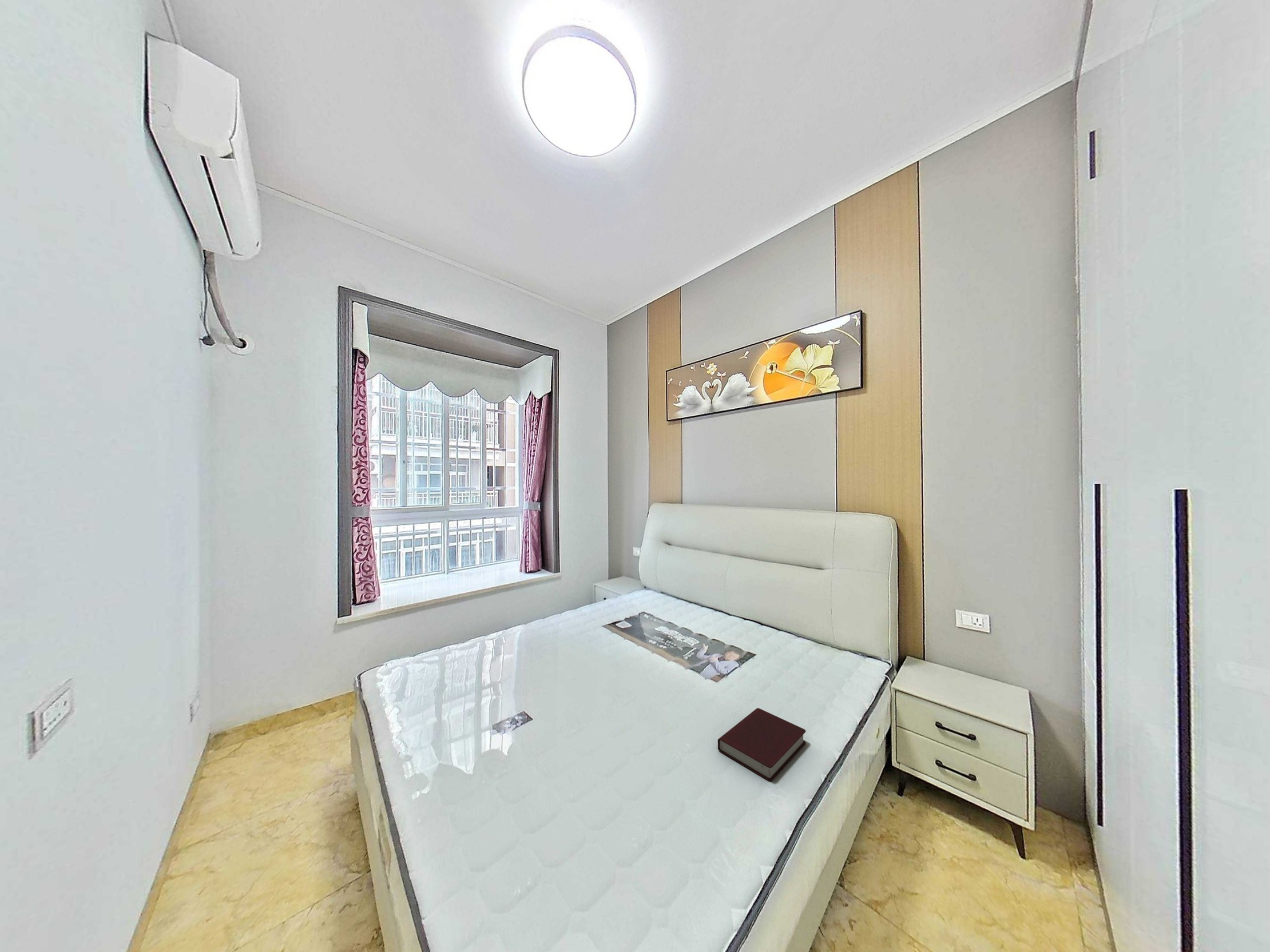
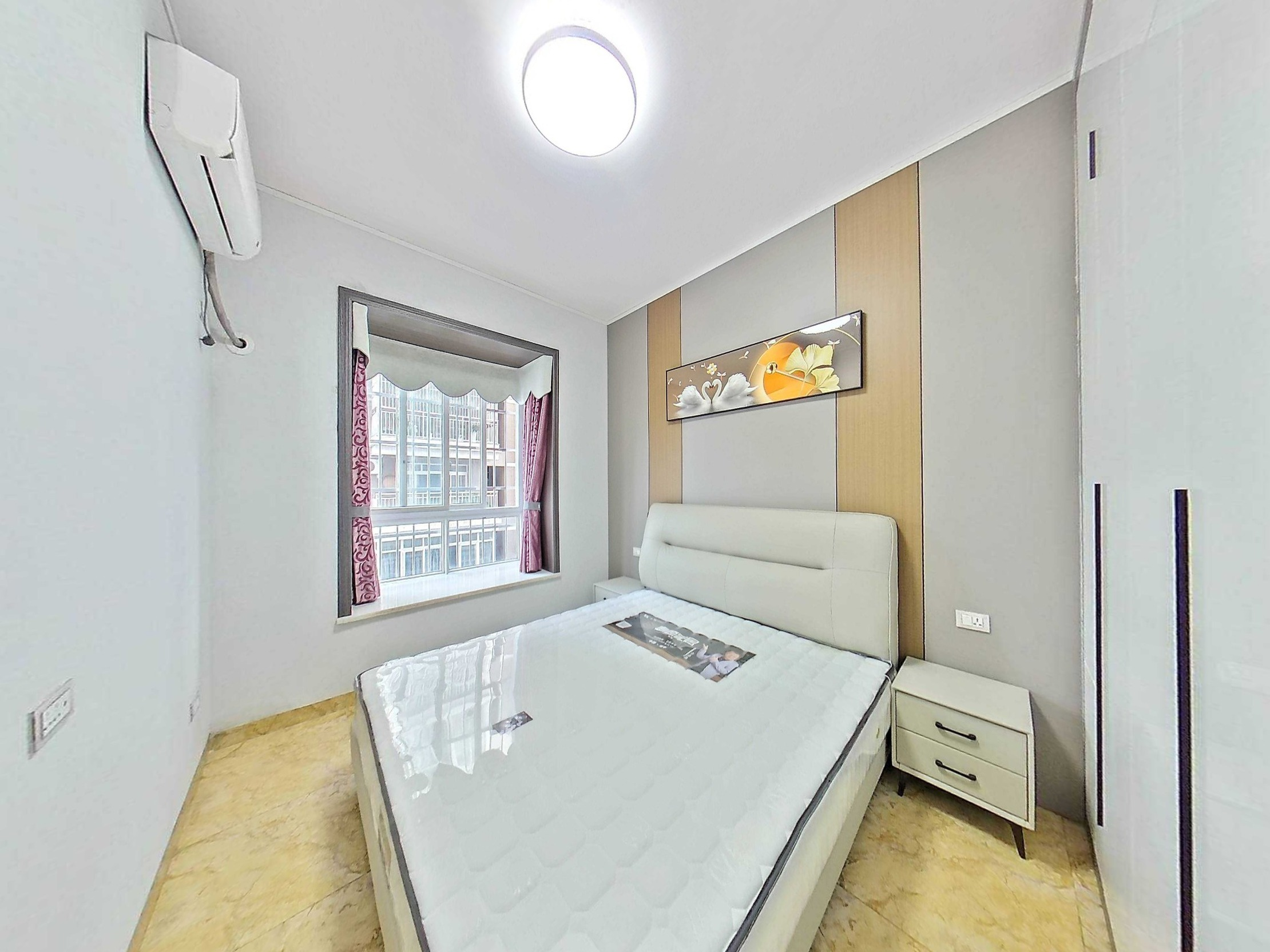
- book [717,707,806,782]
